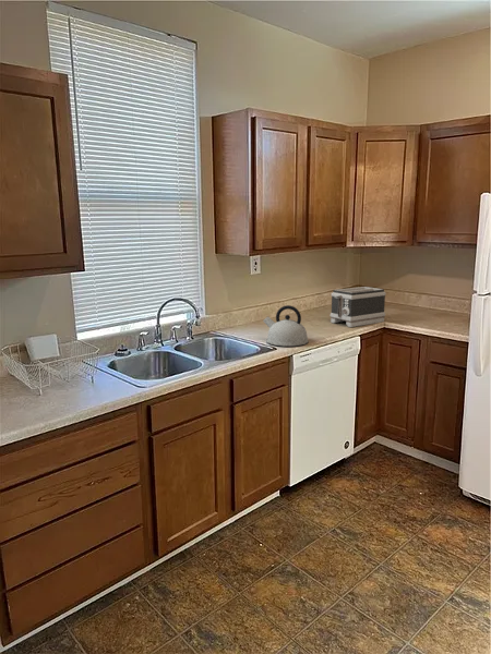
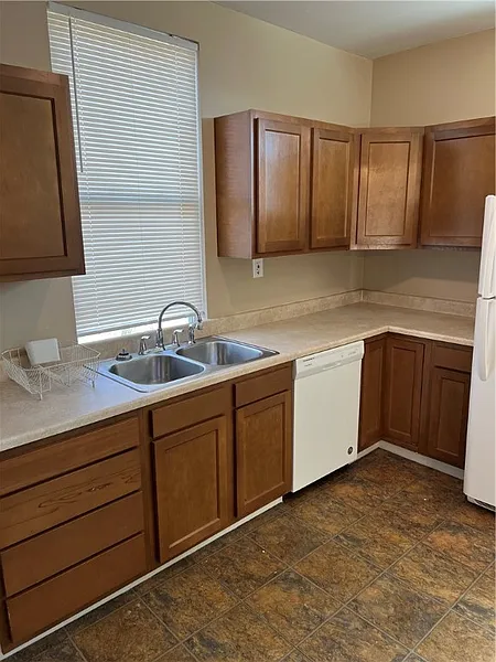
- kettle [262,304,310,348]
- toaster [330,286,387,328]
